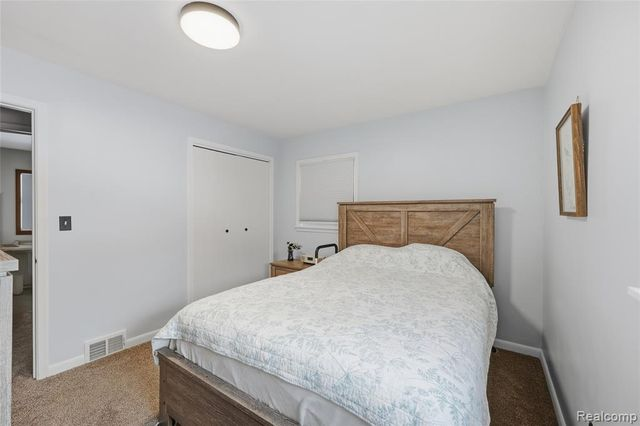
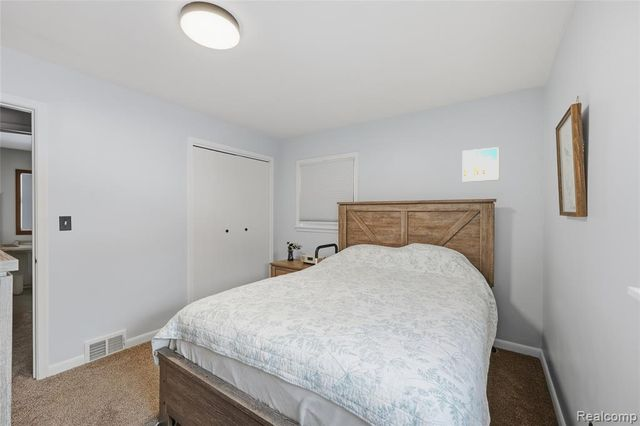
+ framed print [462,146,500,183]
